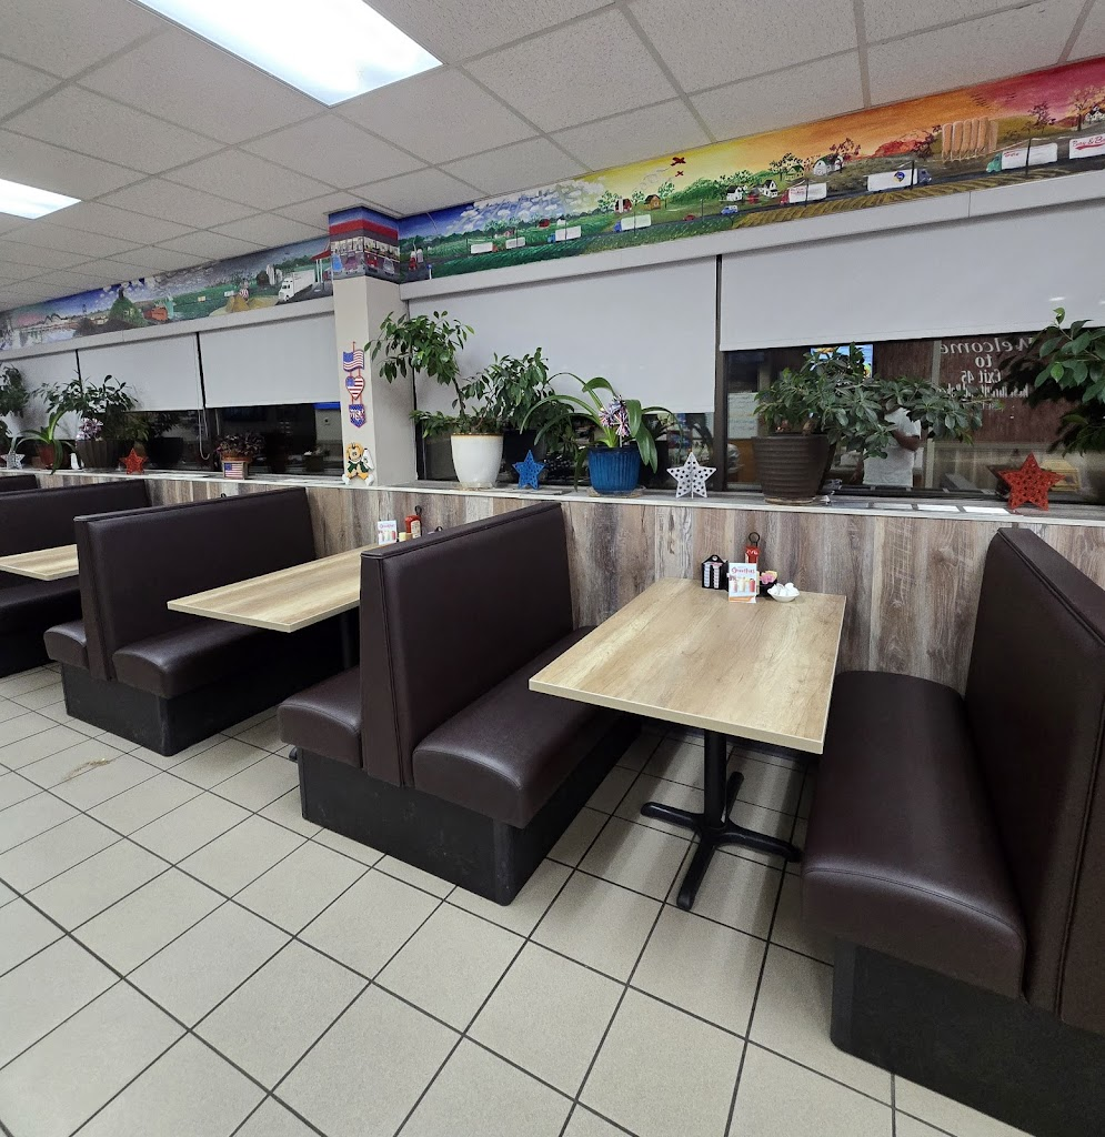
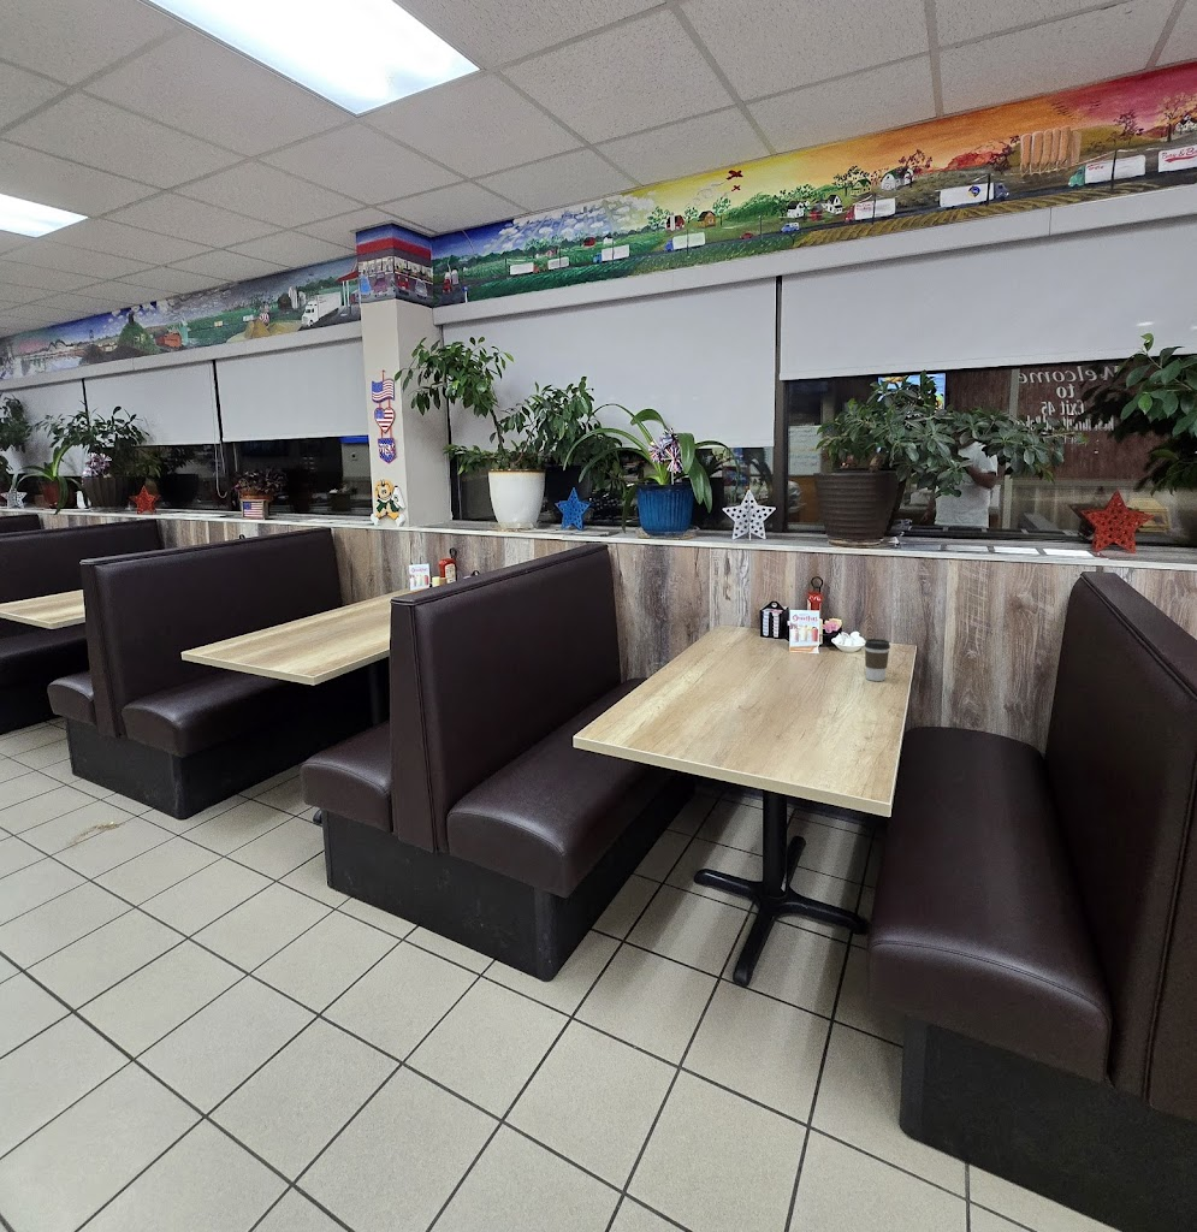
+ coffee cup [864,638,891,682]
